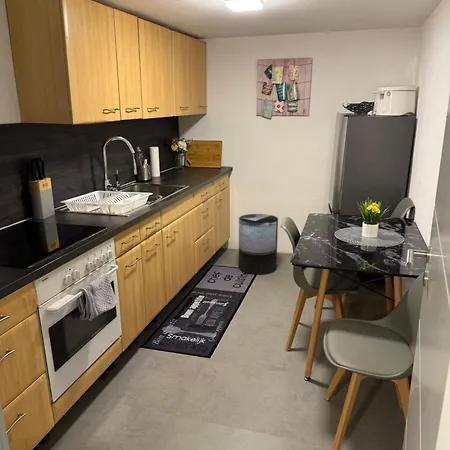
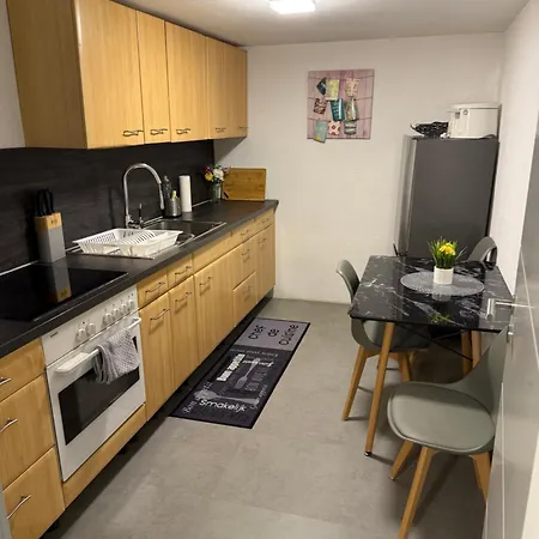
- trash can [238,213,279,275]
